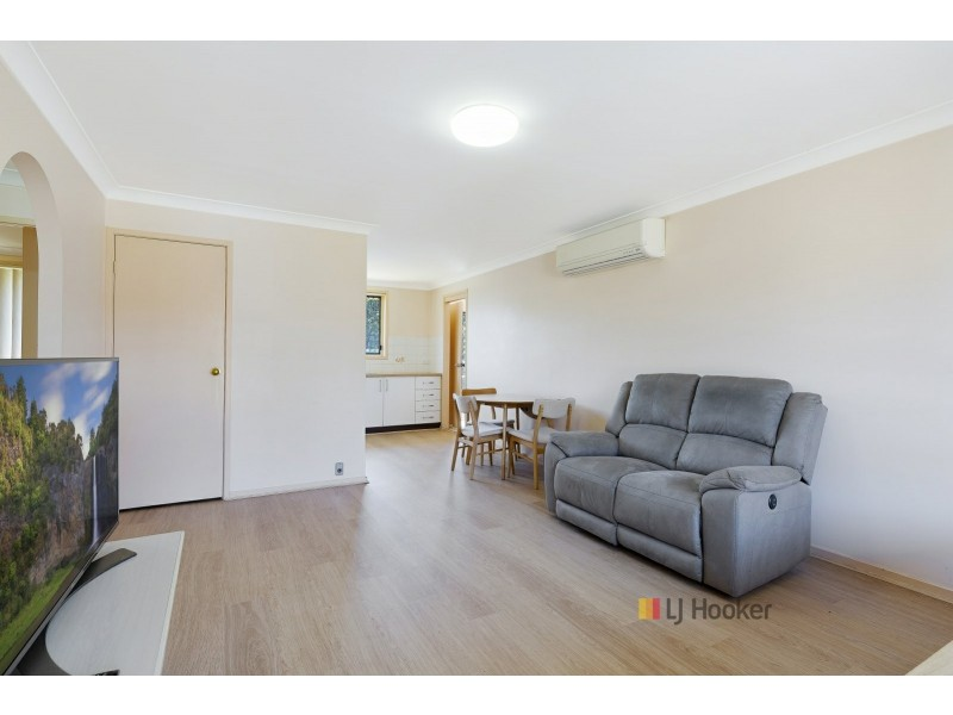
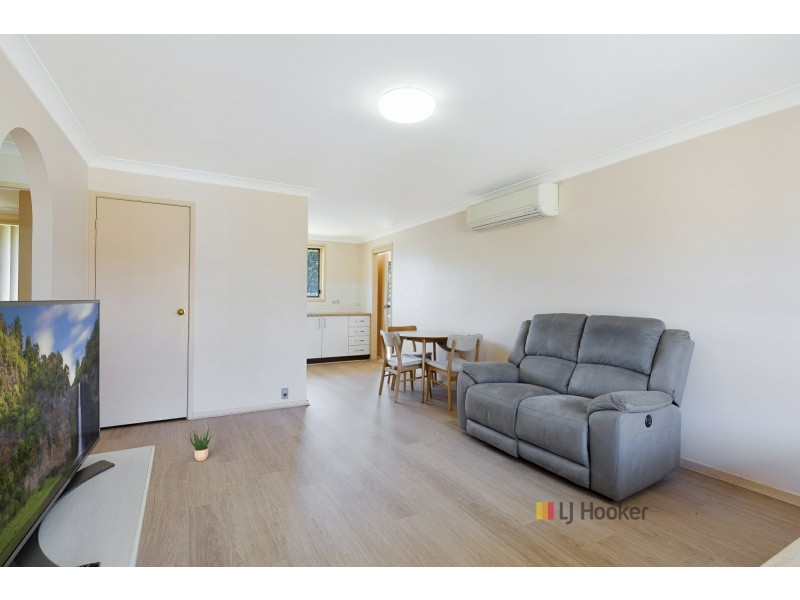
+ potted plant [189,424,214,462]
